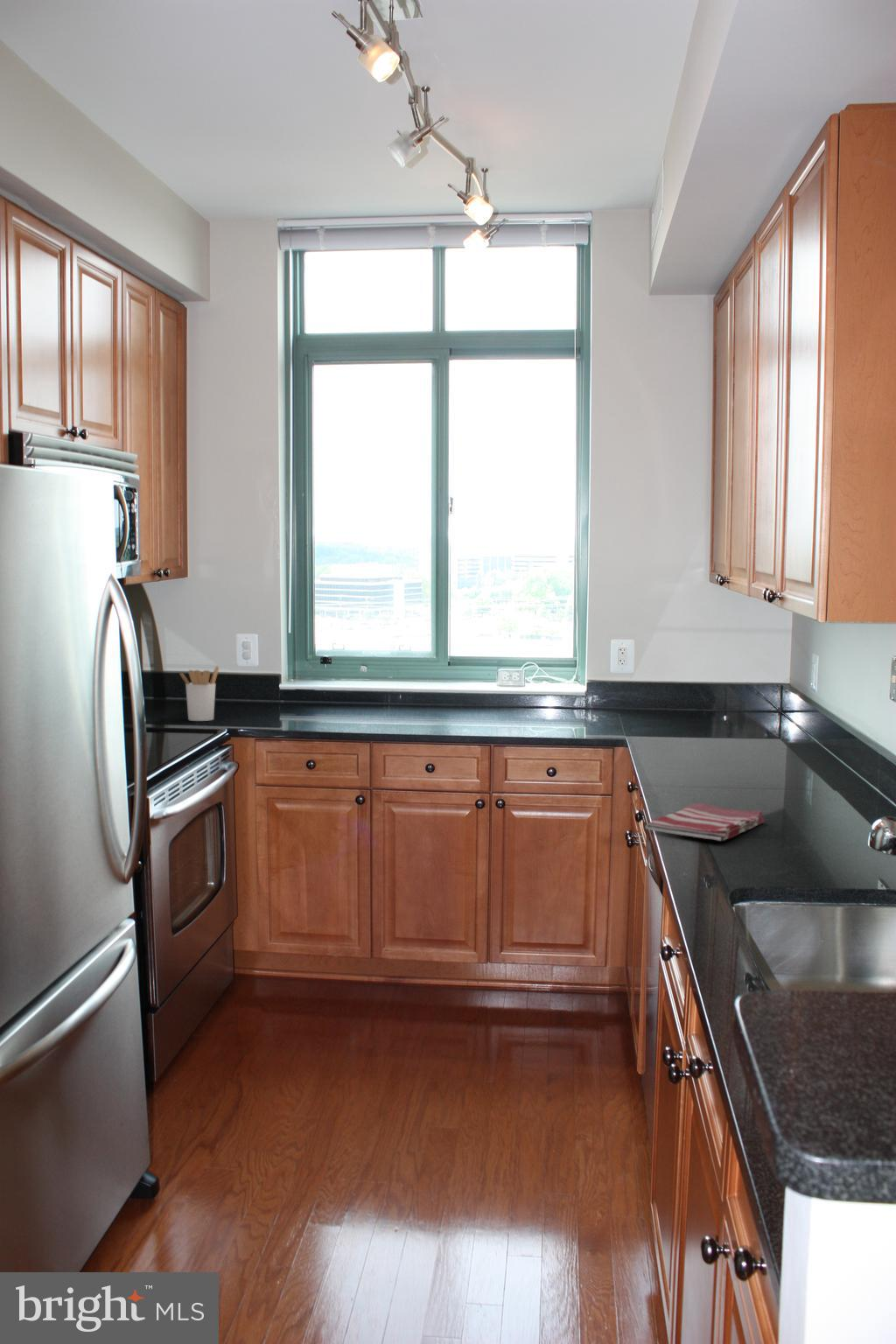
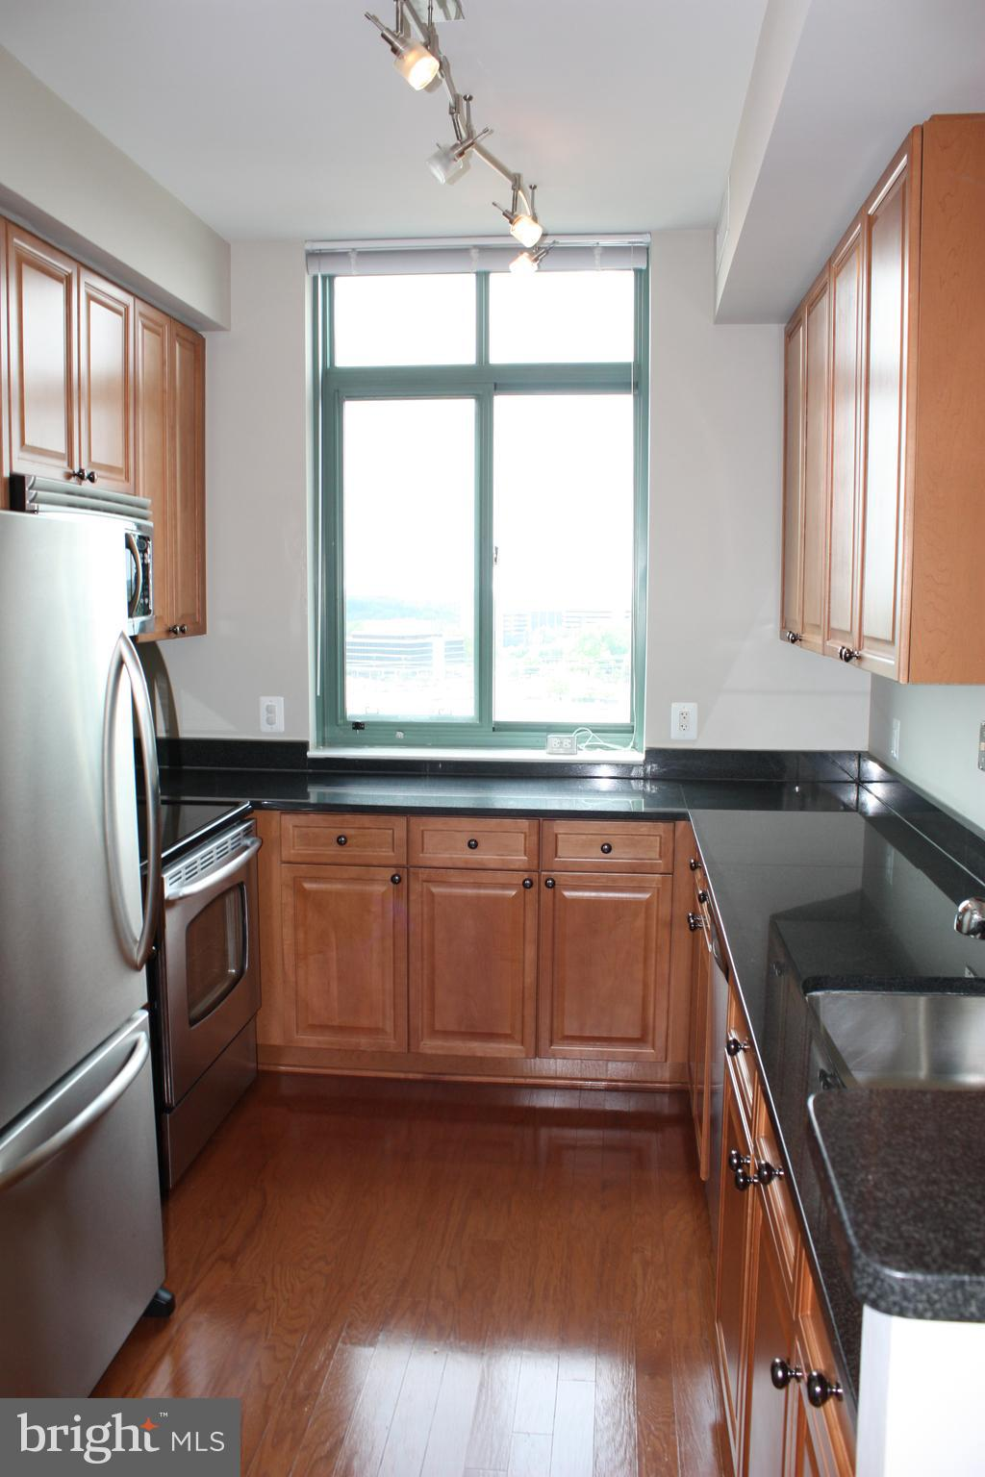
- dish towel [644,802,765,842]
- utensil holder [179,665,220,722]
